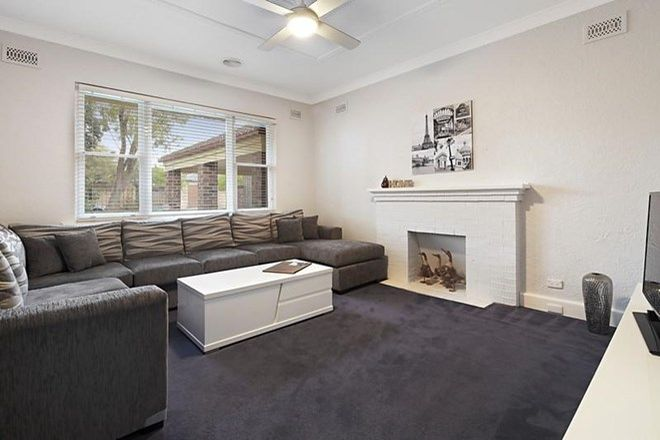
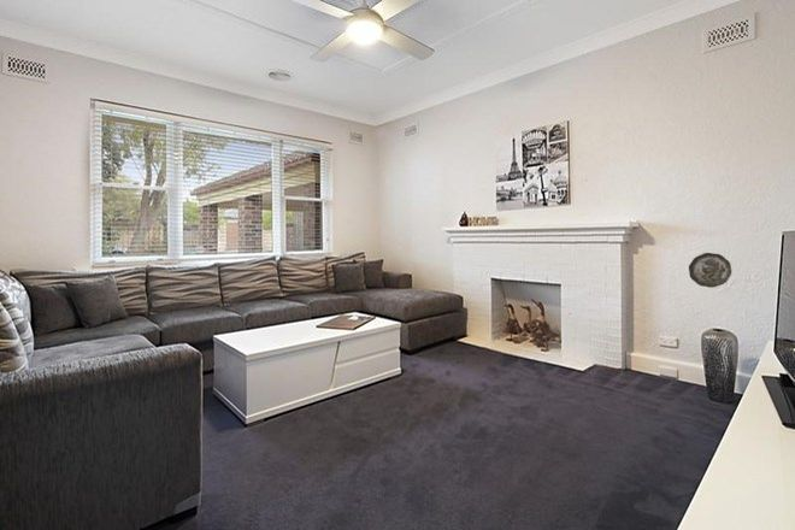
+ decorative plate [688,252,732,289]
